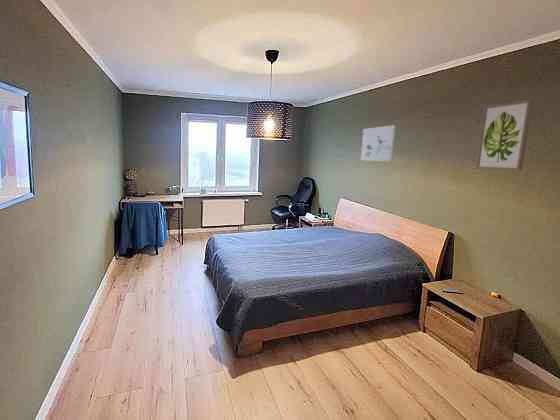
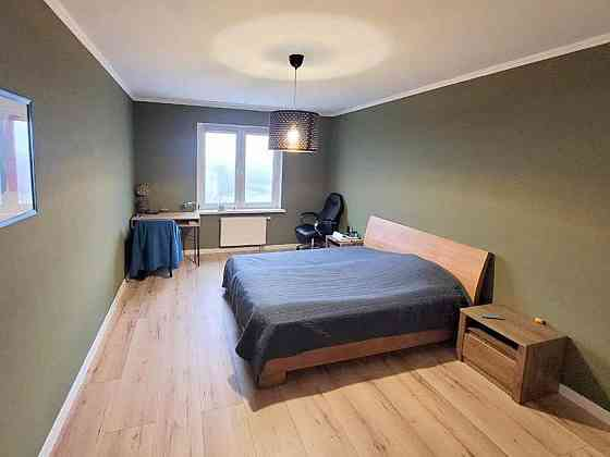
- wall art [475,98,534,172]
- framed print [360,124,397,162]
